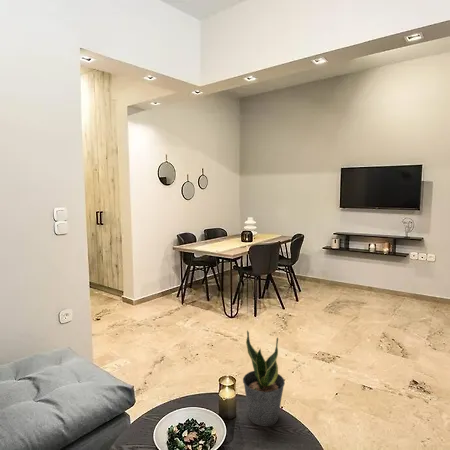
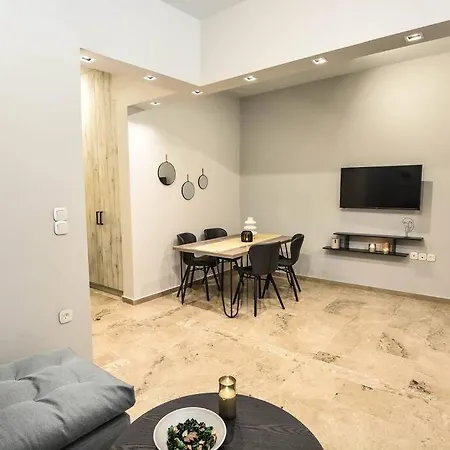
- potted plant [242,329,286,427]
